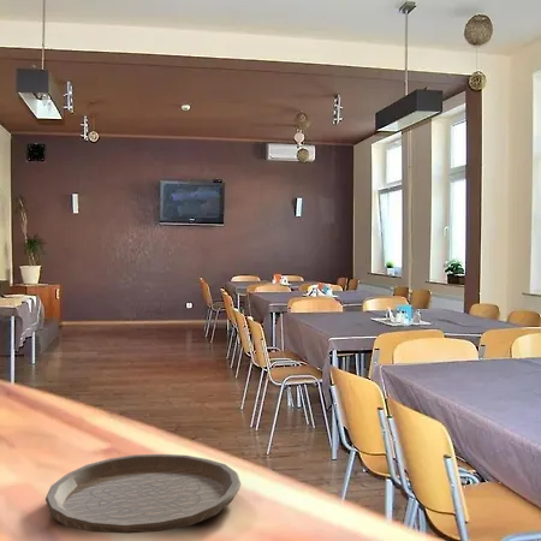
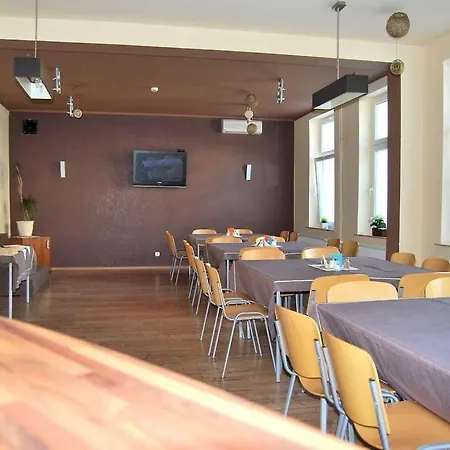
- plate [44,453,242,535]
